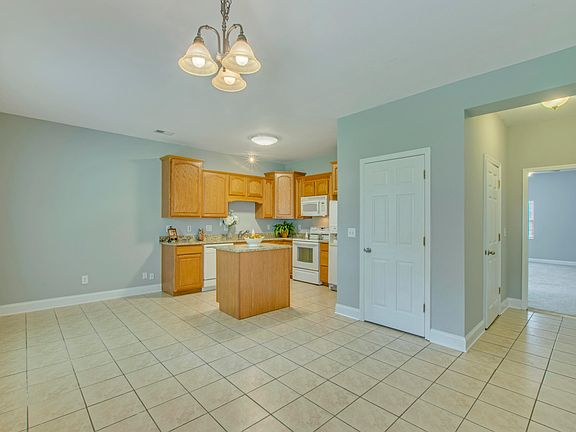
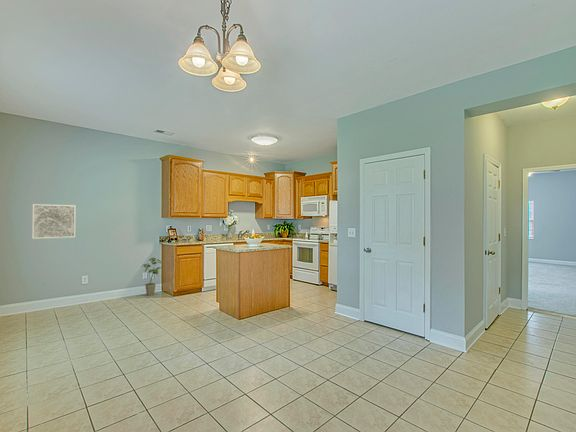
+ house plant [141,257,162,297]
+ wall art [31,203,77,240]
